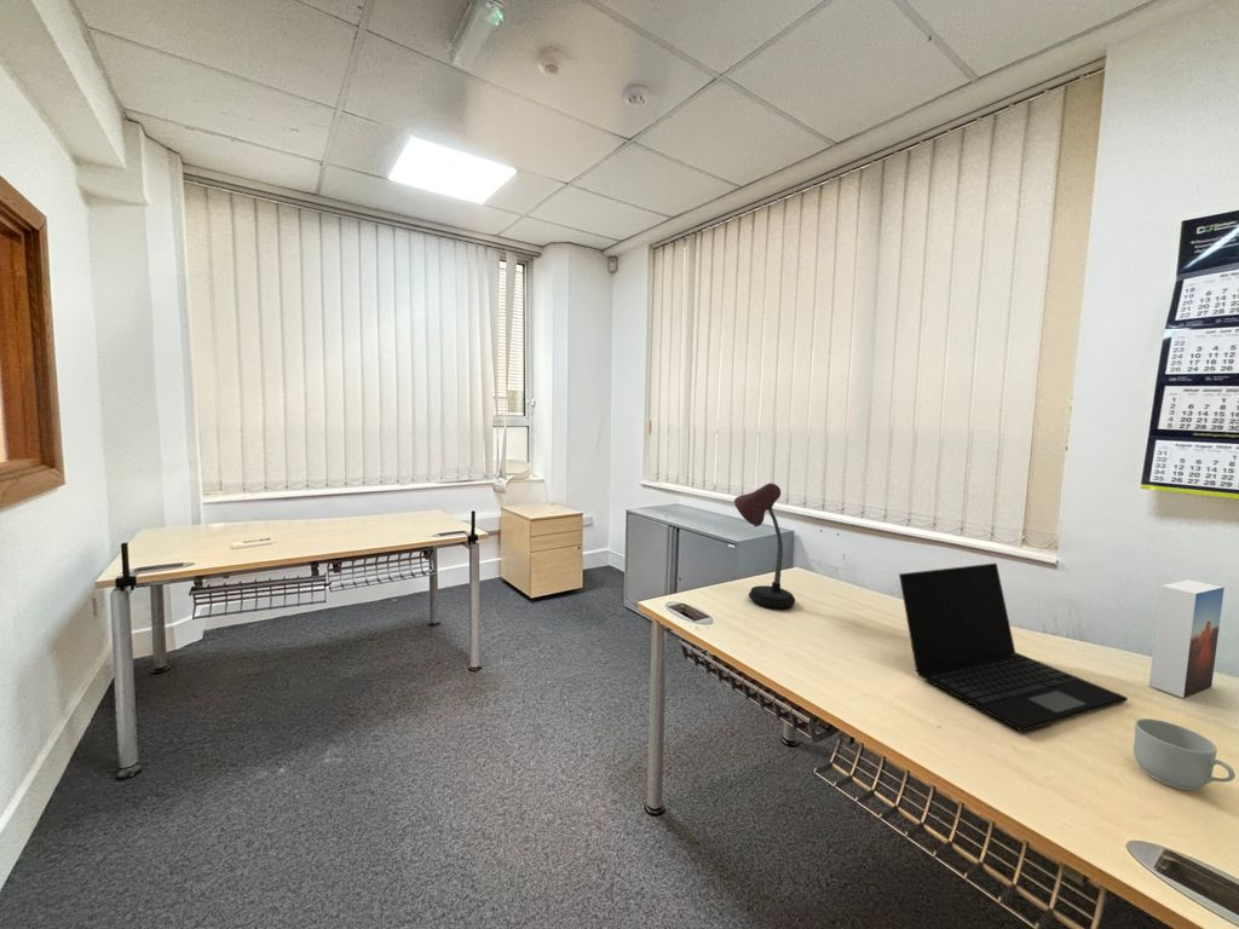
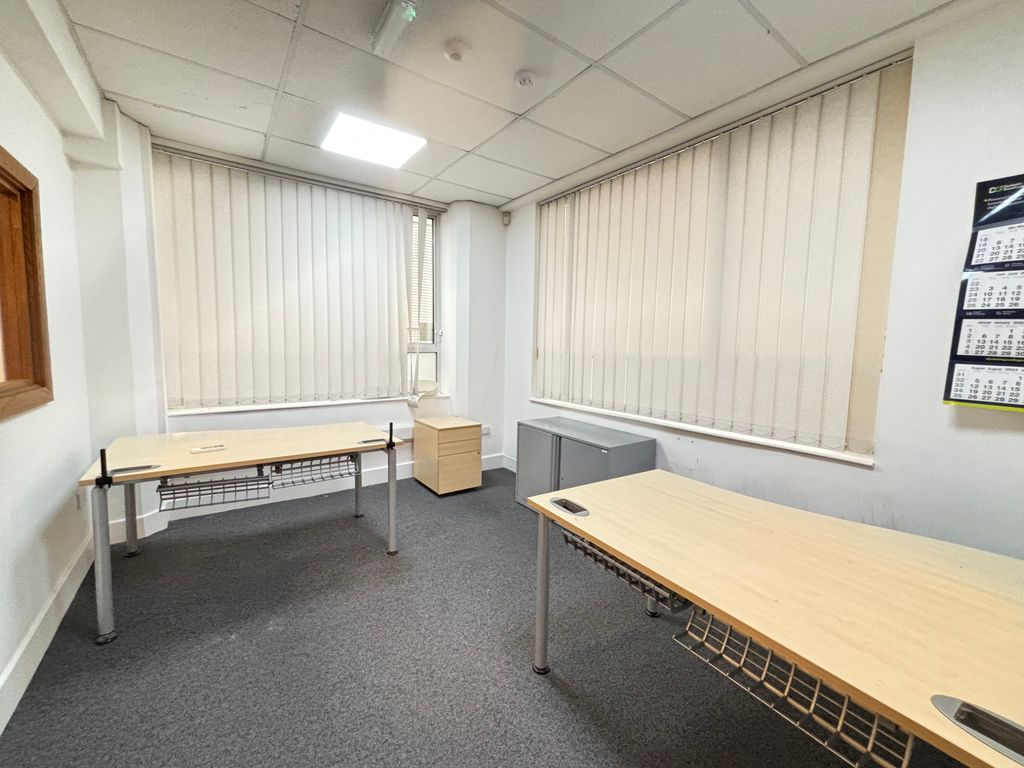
- desk lamp [733,481,796,608]
- laptop [898,562,1129,732]
- book [1148,578,1226,699]
- mug [1133,717,1237,792]
